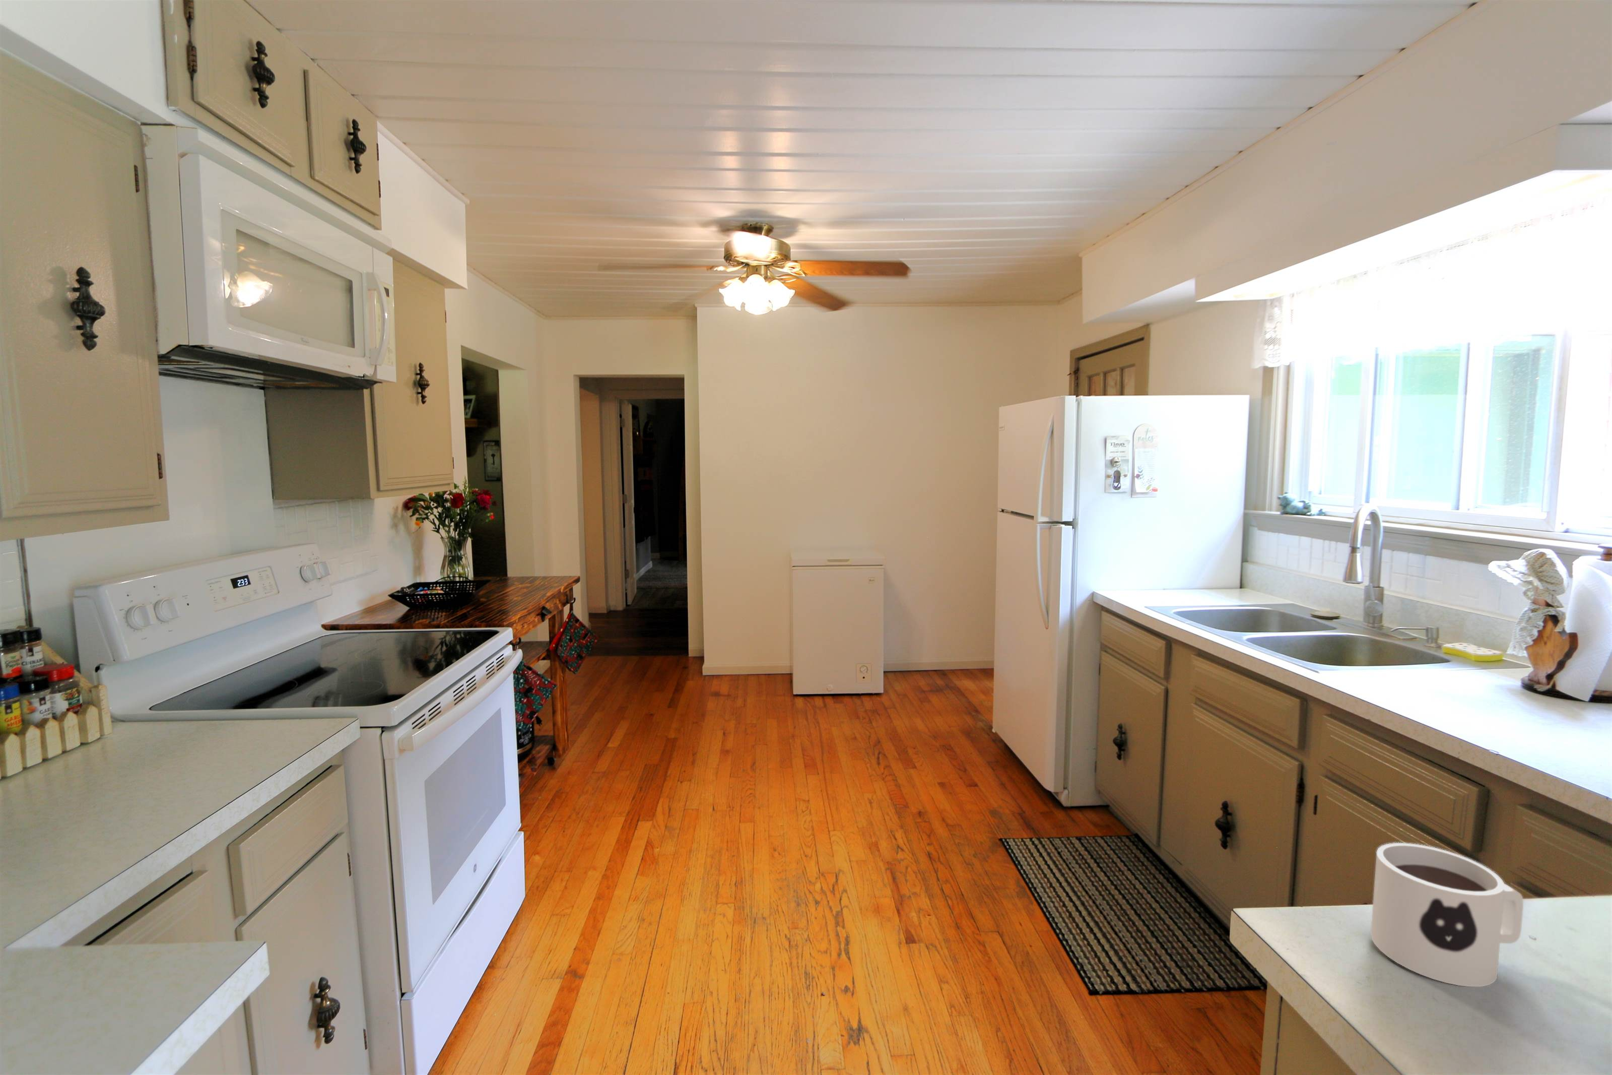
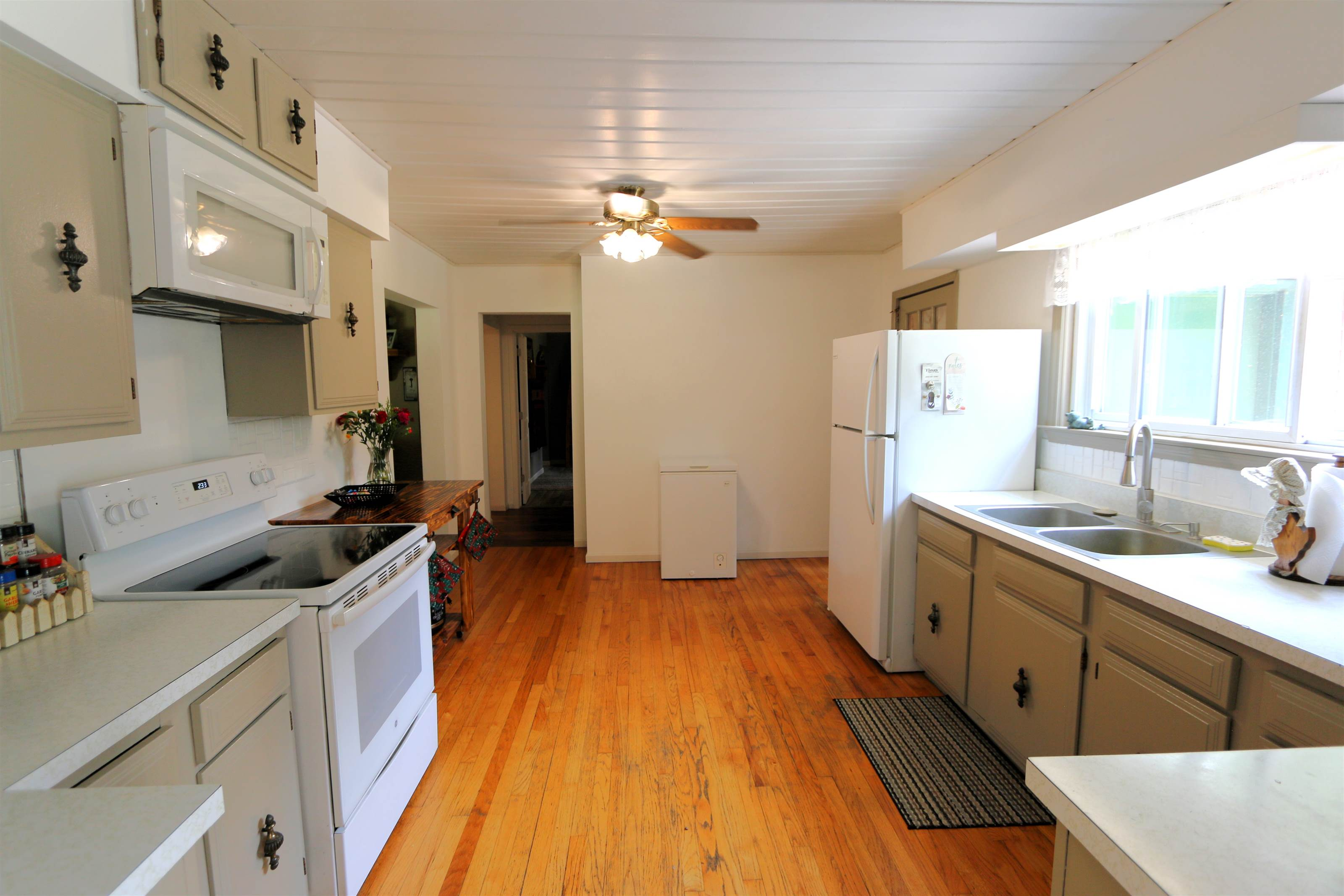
- mug [1370,842,1524,987]
